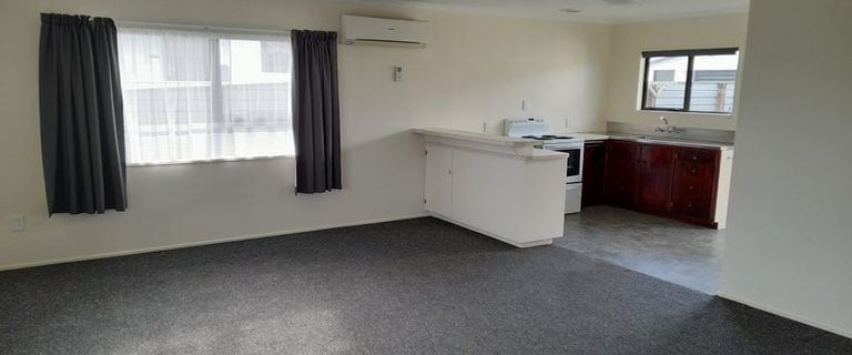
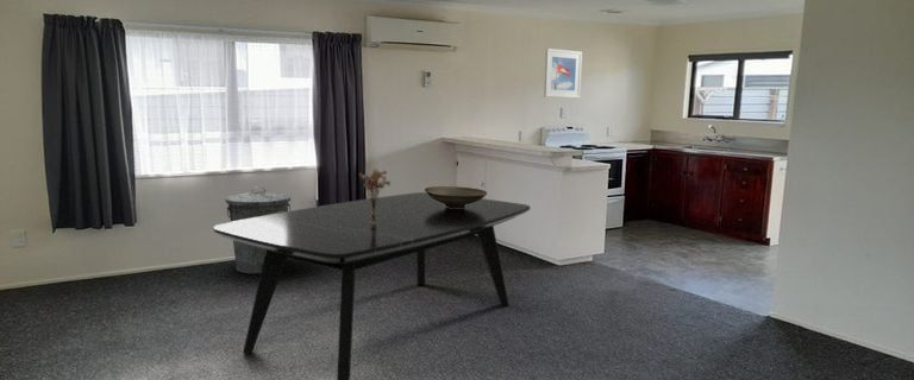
+ dining table [213,191,531,380]
+ decorative bowl [424,185,488,208]
+ bouquet [358,167,393,223]
+ trash can [224,185,292,274]
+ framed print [543,48,583,100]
